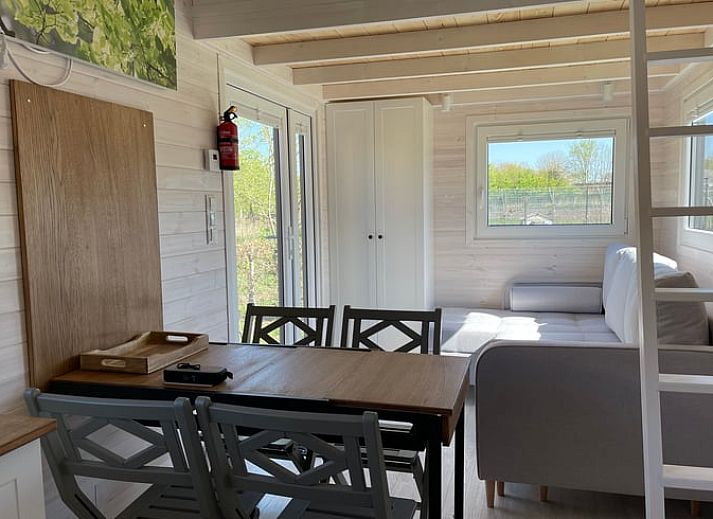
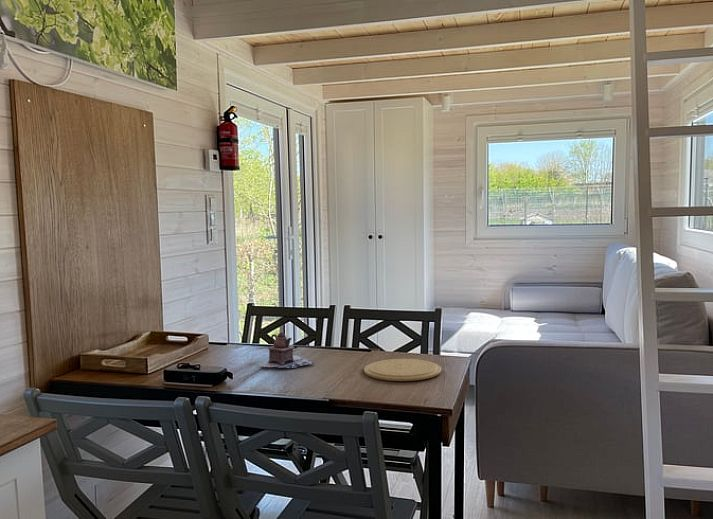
+ plate [363,358,442,382]
+ teapot [260,332,315,369]
